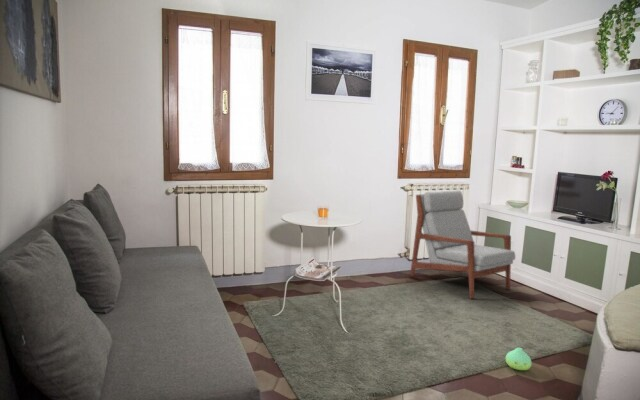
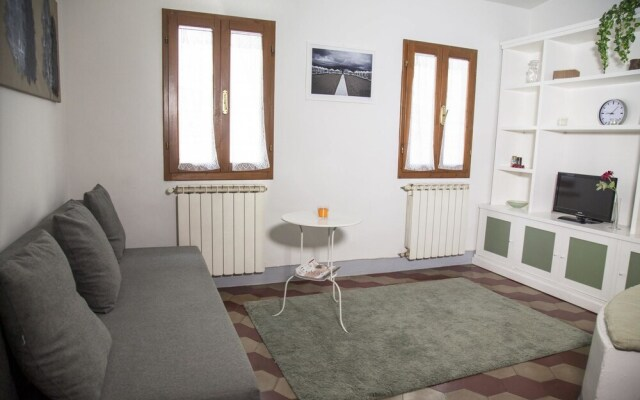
- armchair [409,189,516,300]
- plush toy [505,347,533,371]
